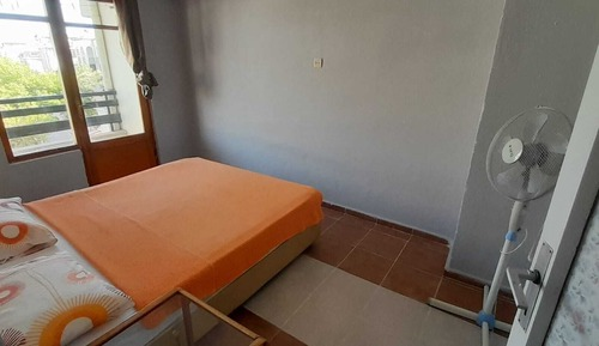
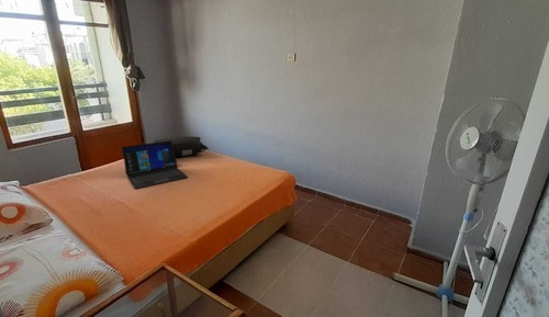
+ pillow [153,135,210,157]
+ laptop [121,140,189,190]
